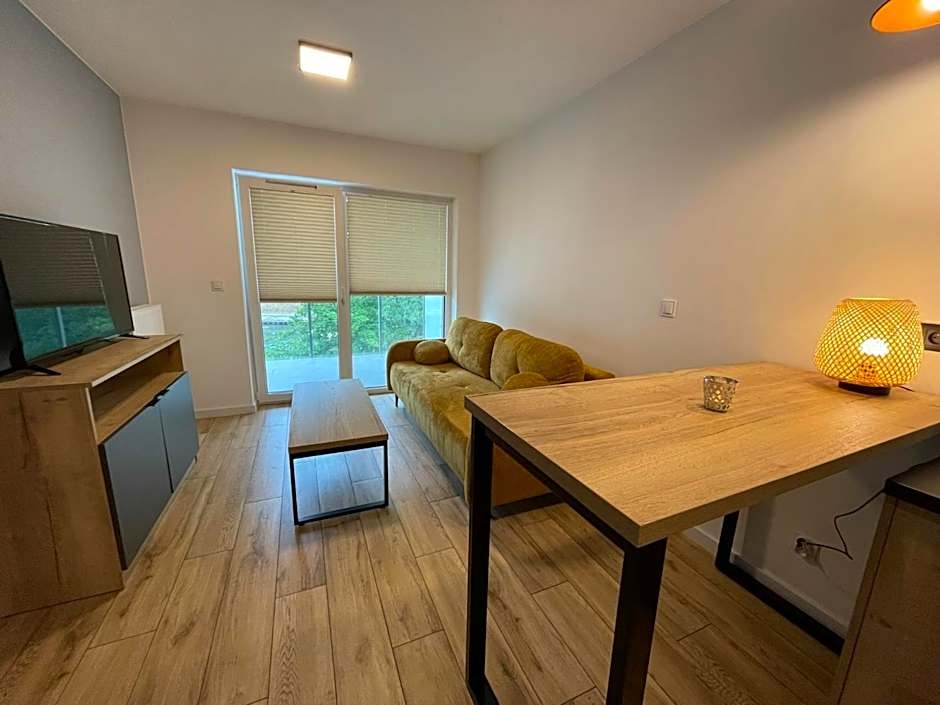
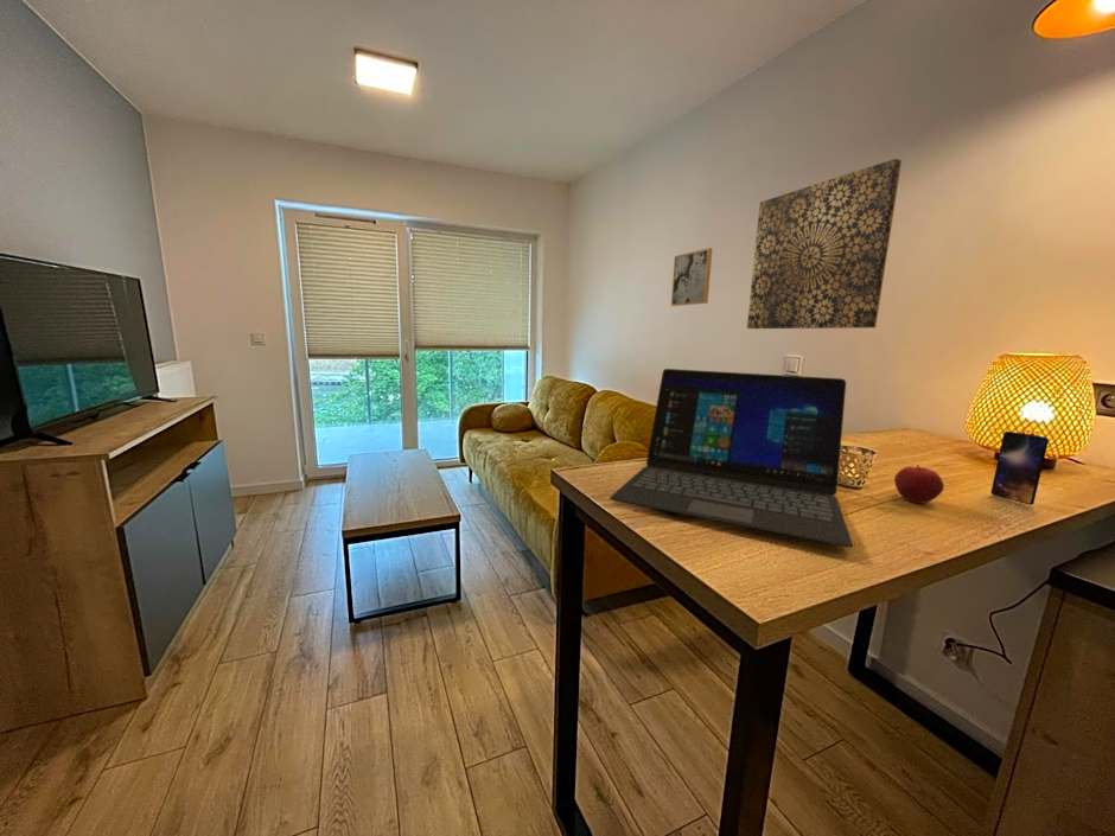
+ wall art [746,158,903,330]
+ apple [893,464,945,504]
+ wall art [670,247,713,307]
+ smartphone [990,430,1050,506]
+ laptop [609,368,854,548]
